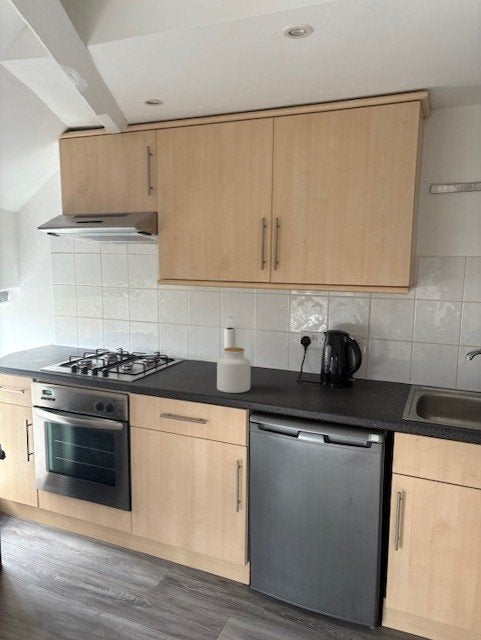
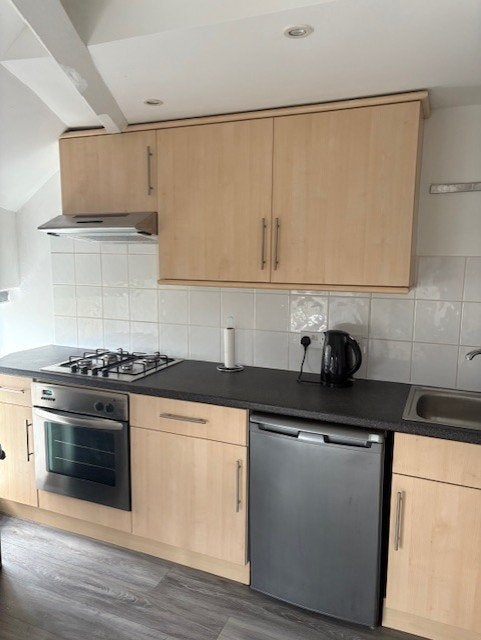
- jar [216,346,252,394]
